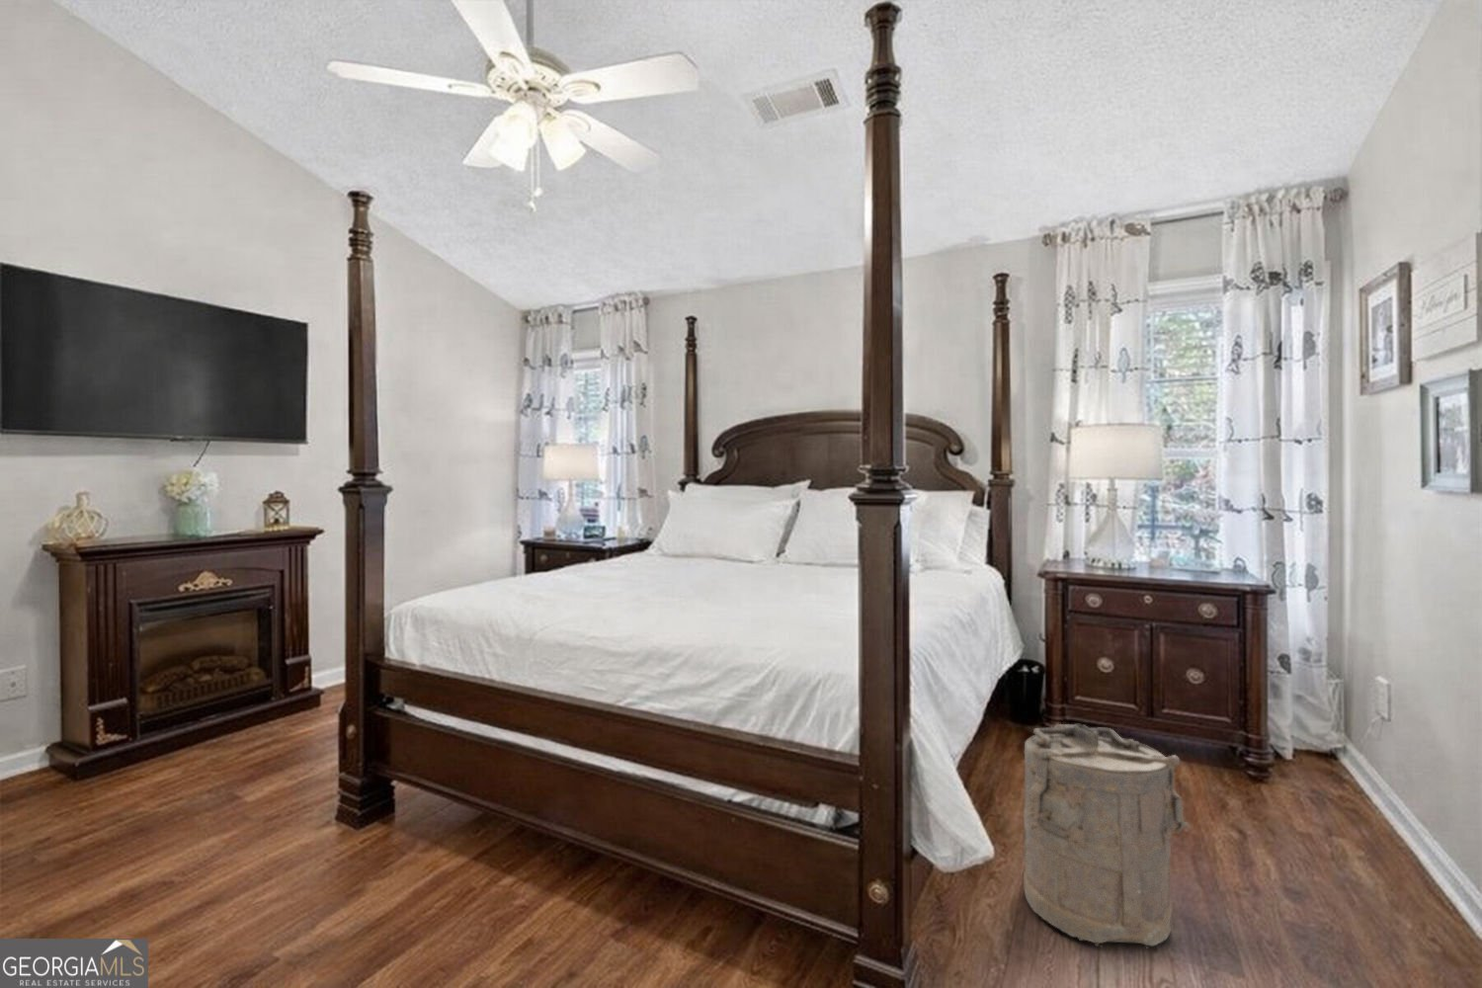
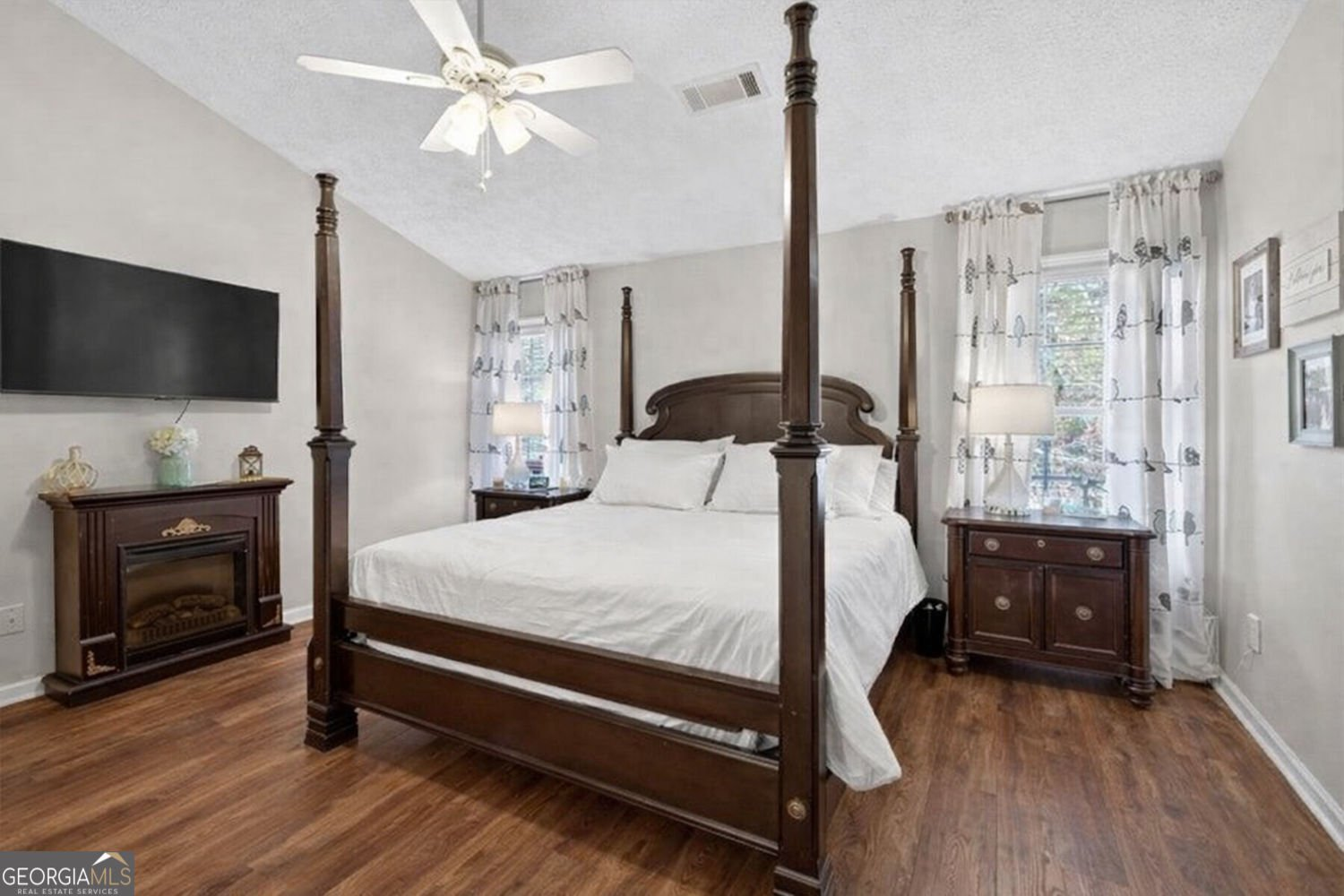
- laundry hamper [1022,723,1191,949]
